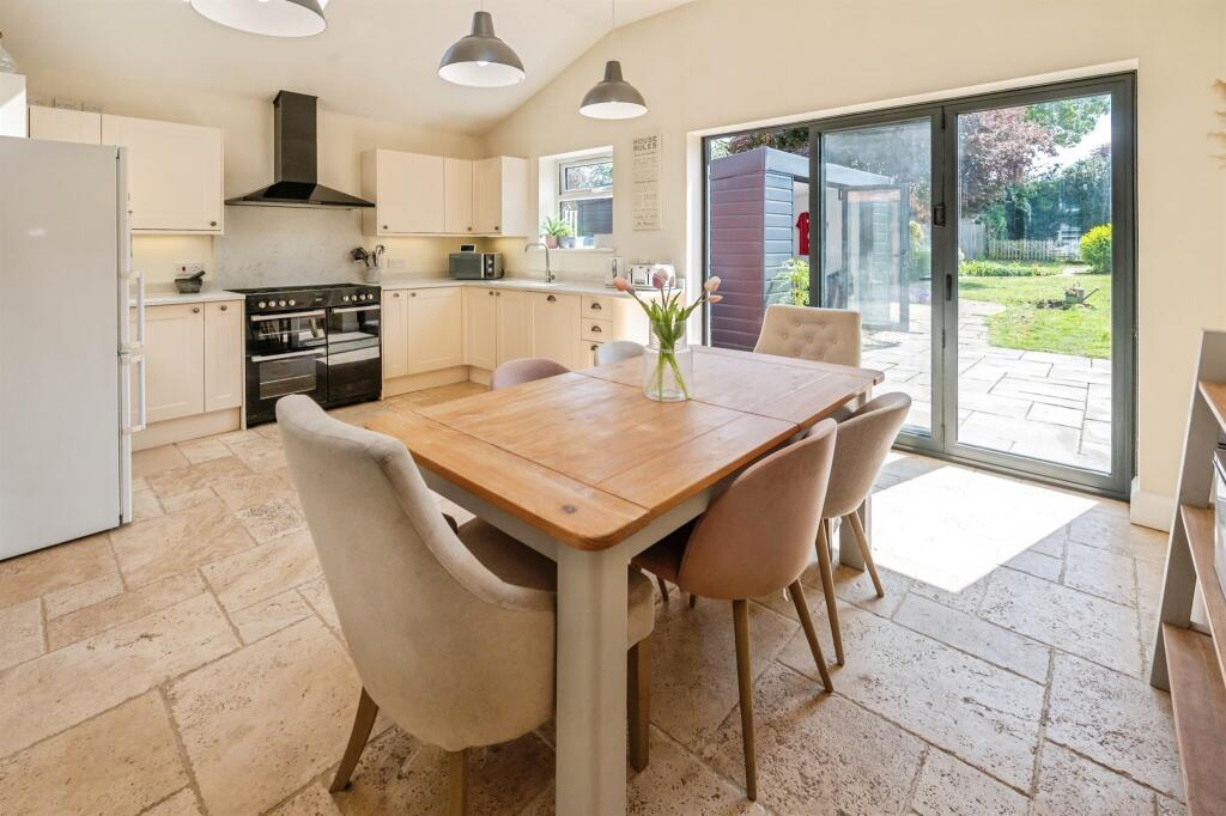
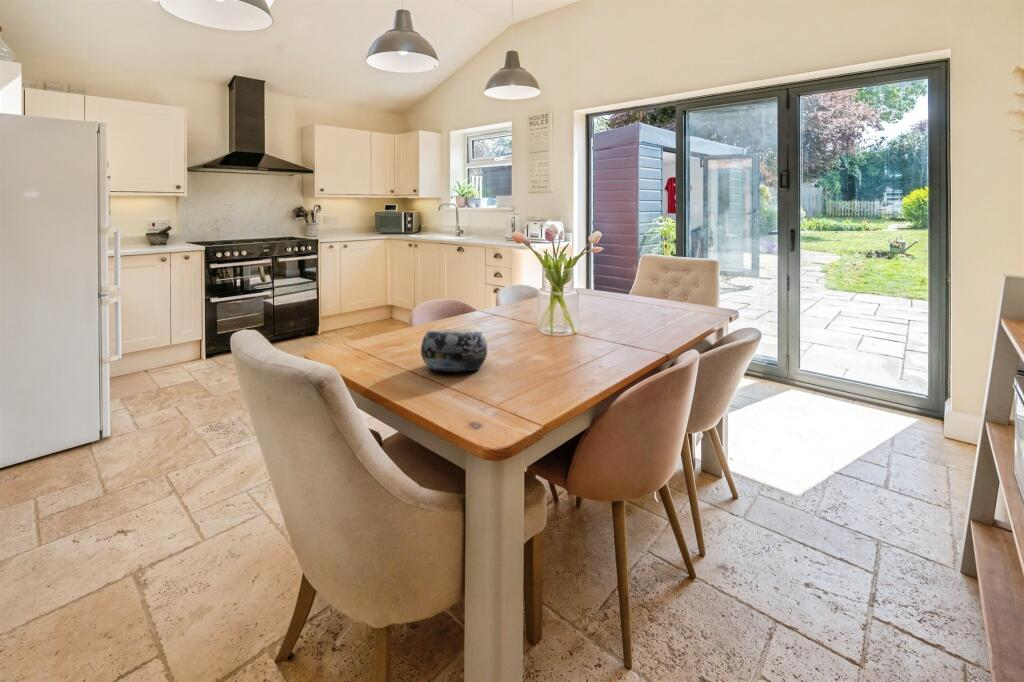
+ decorative bowl [420,329,488,373]
